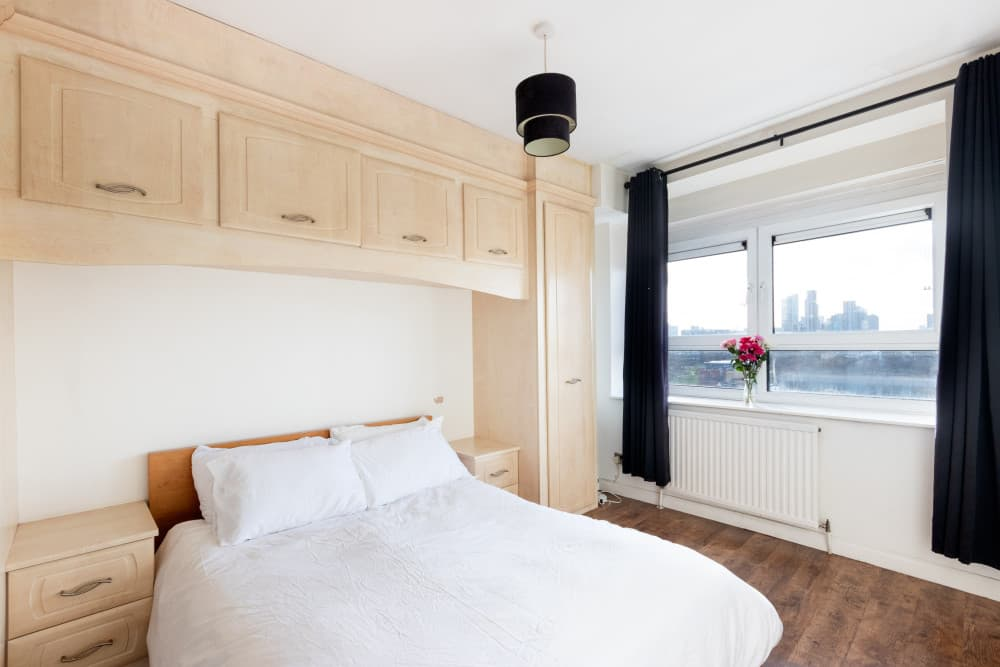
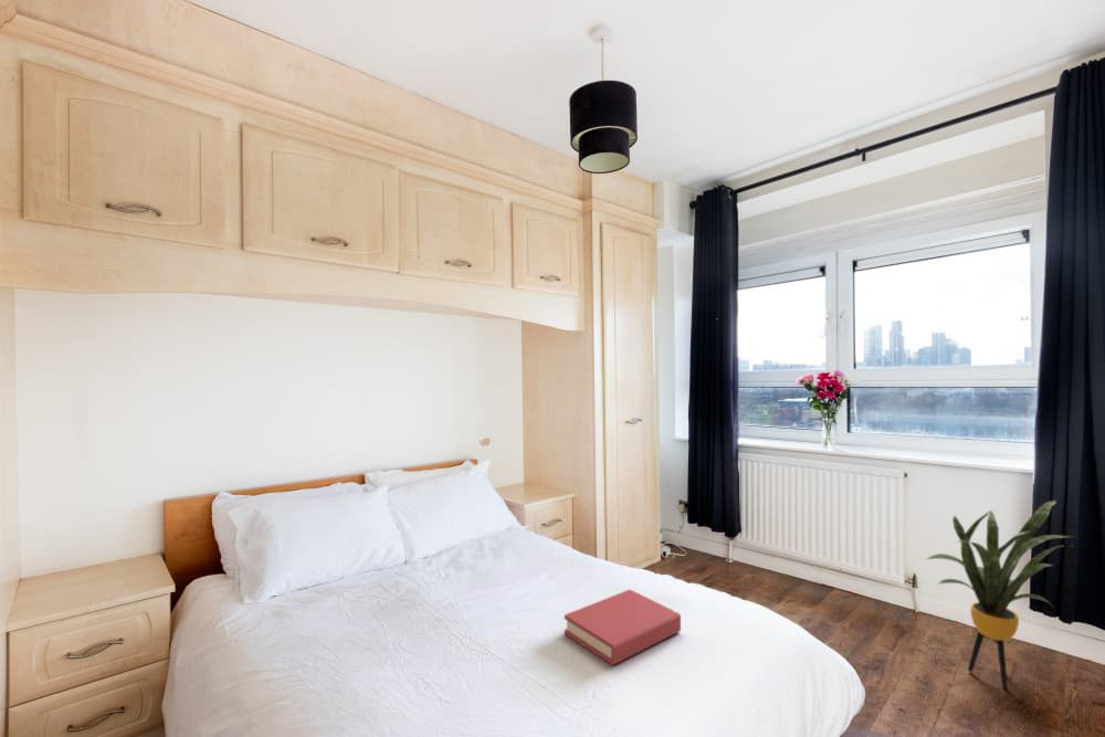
+ hardback book [564,588,682,666]
+ house plant [925,499,1075,691]
